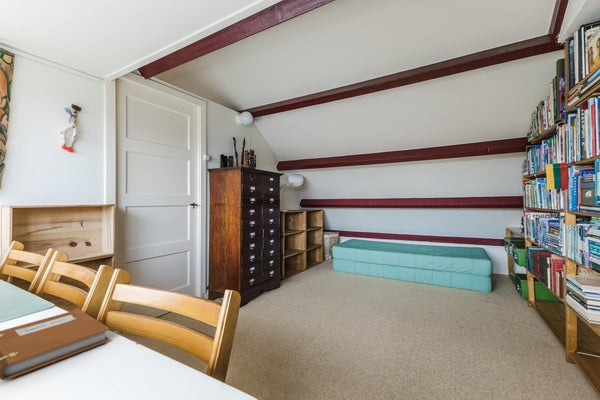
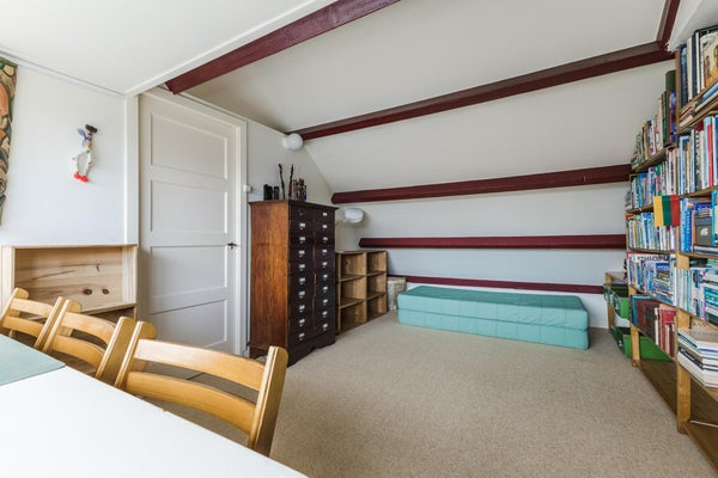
- notebook [0,309,111,381]
